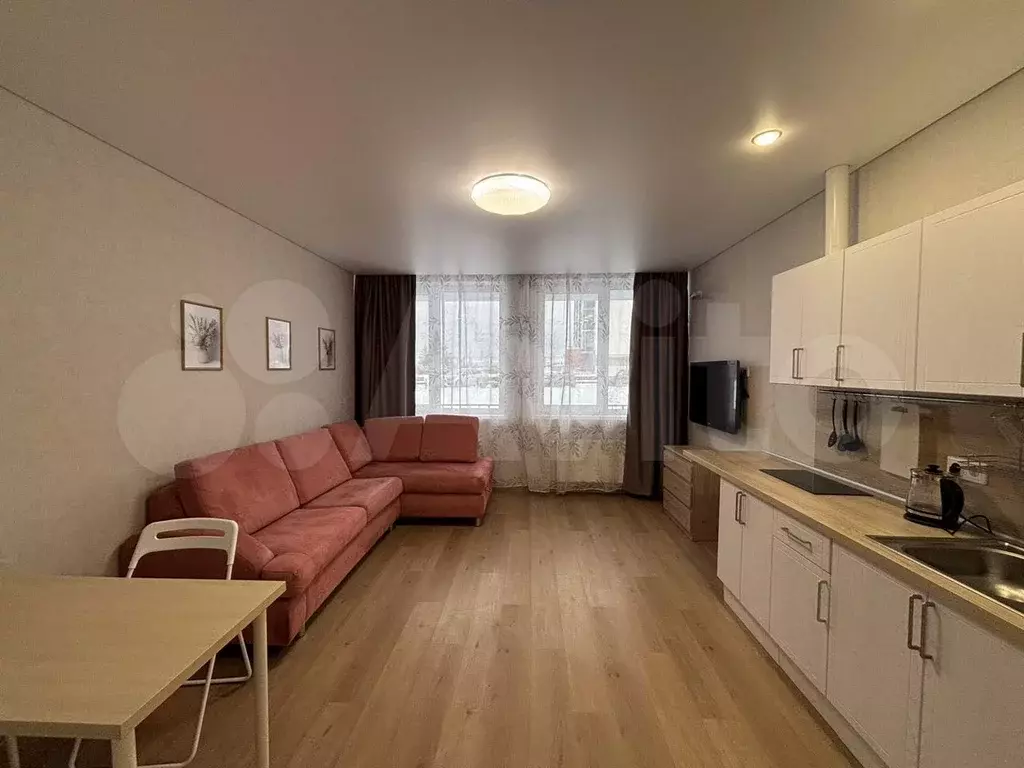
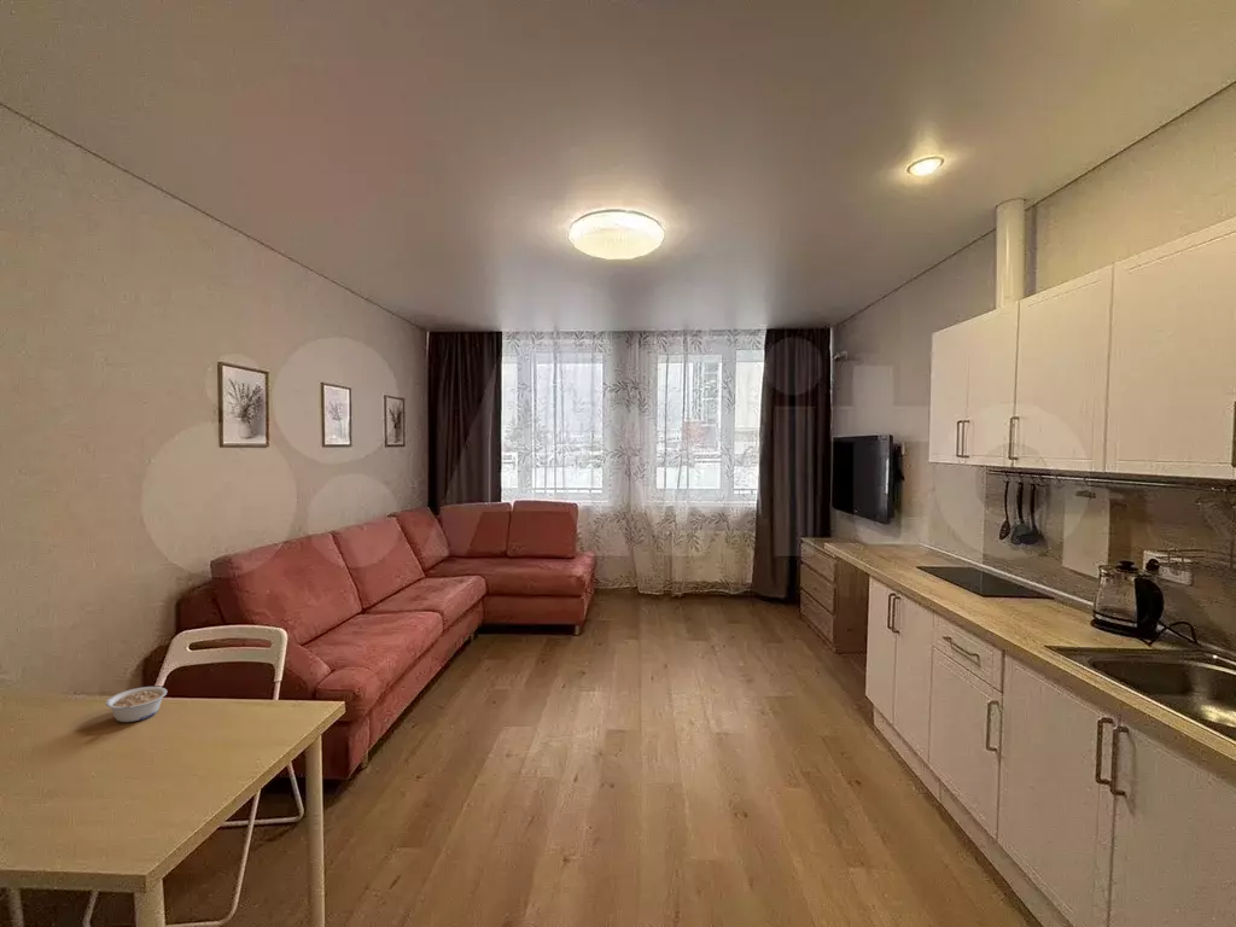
+ legume [105,686,168,723]
